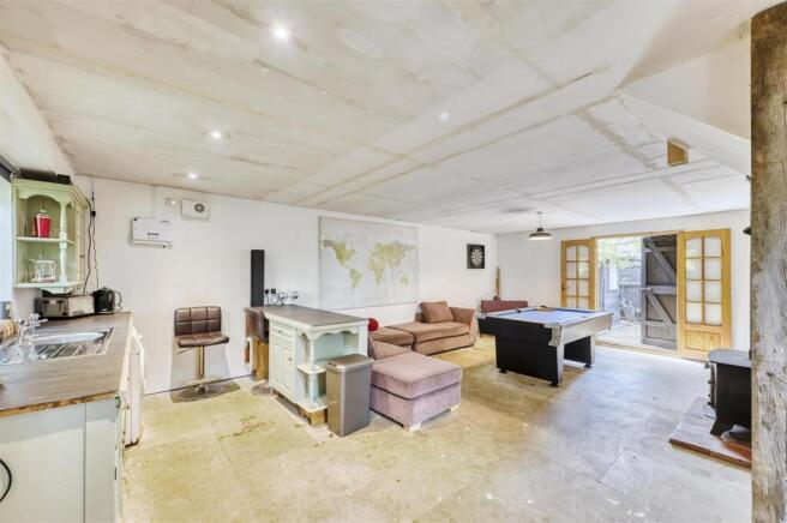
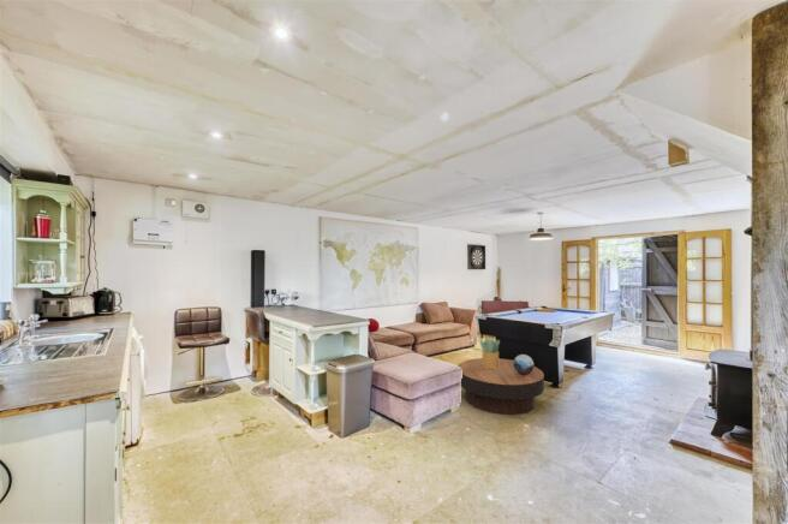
+ coffee table [456,357,545,416]
+ potted plant [478,337,501,368]
+ decorative sphere [513,353,535,375]
